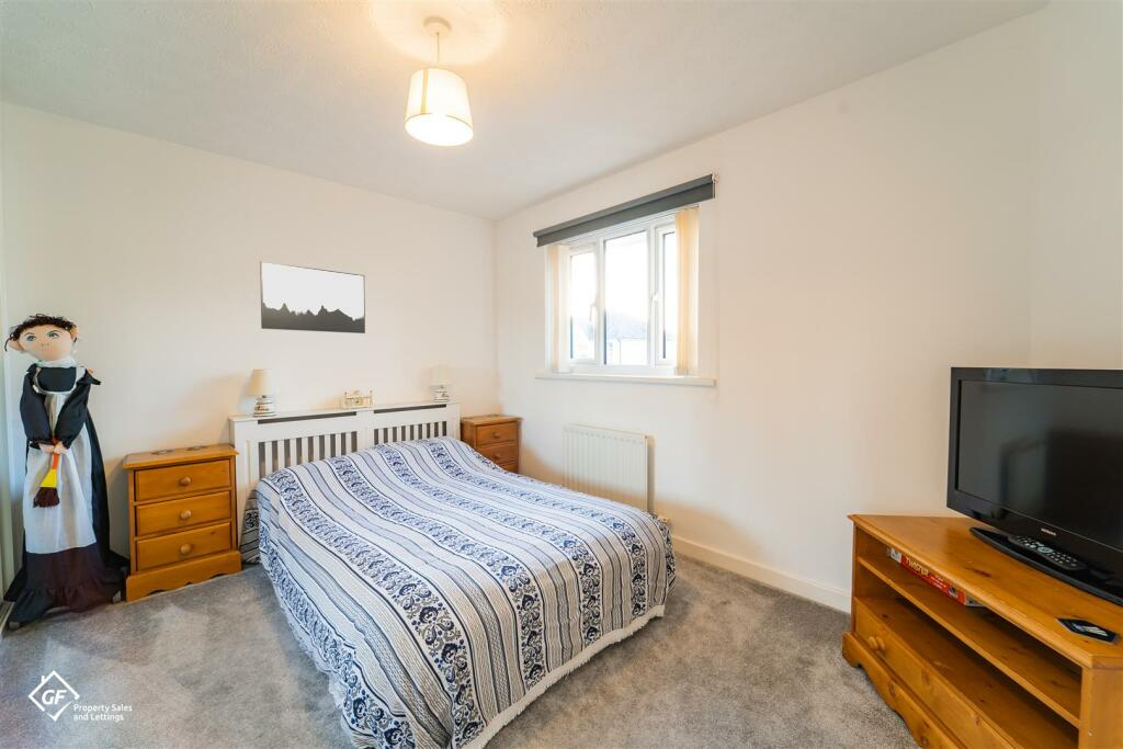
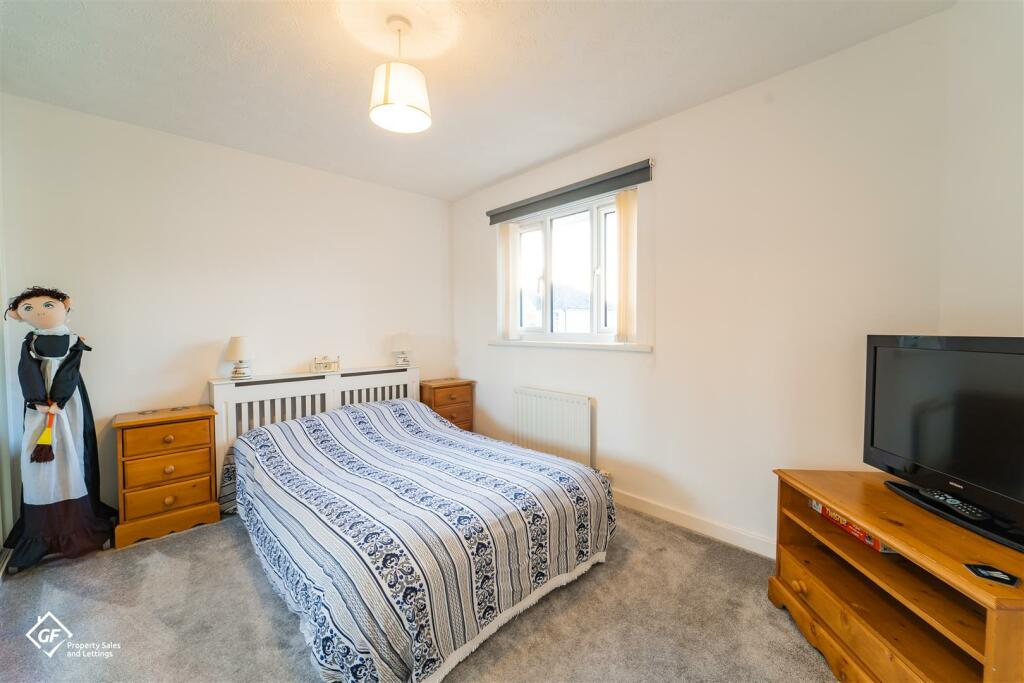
- wall art [259,260,366,334]
